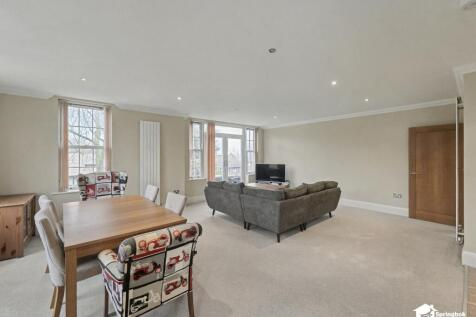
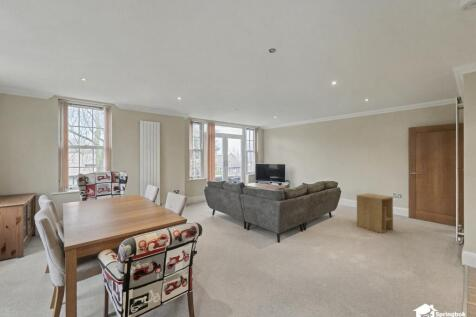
+ side table [356,192,394,234]
